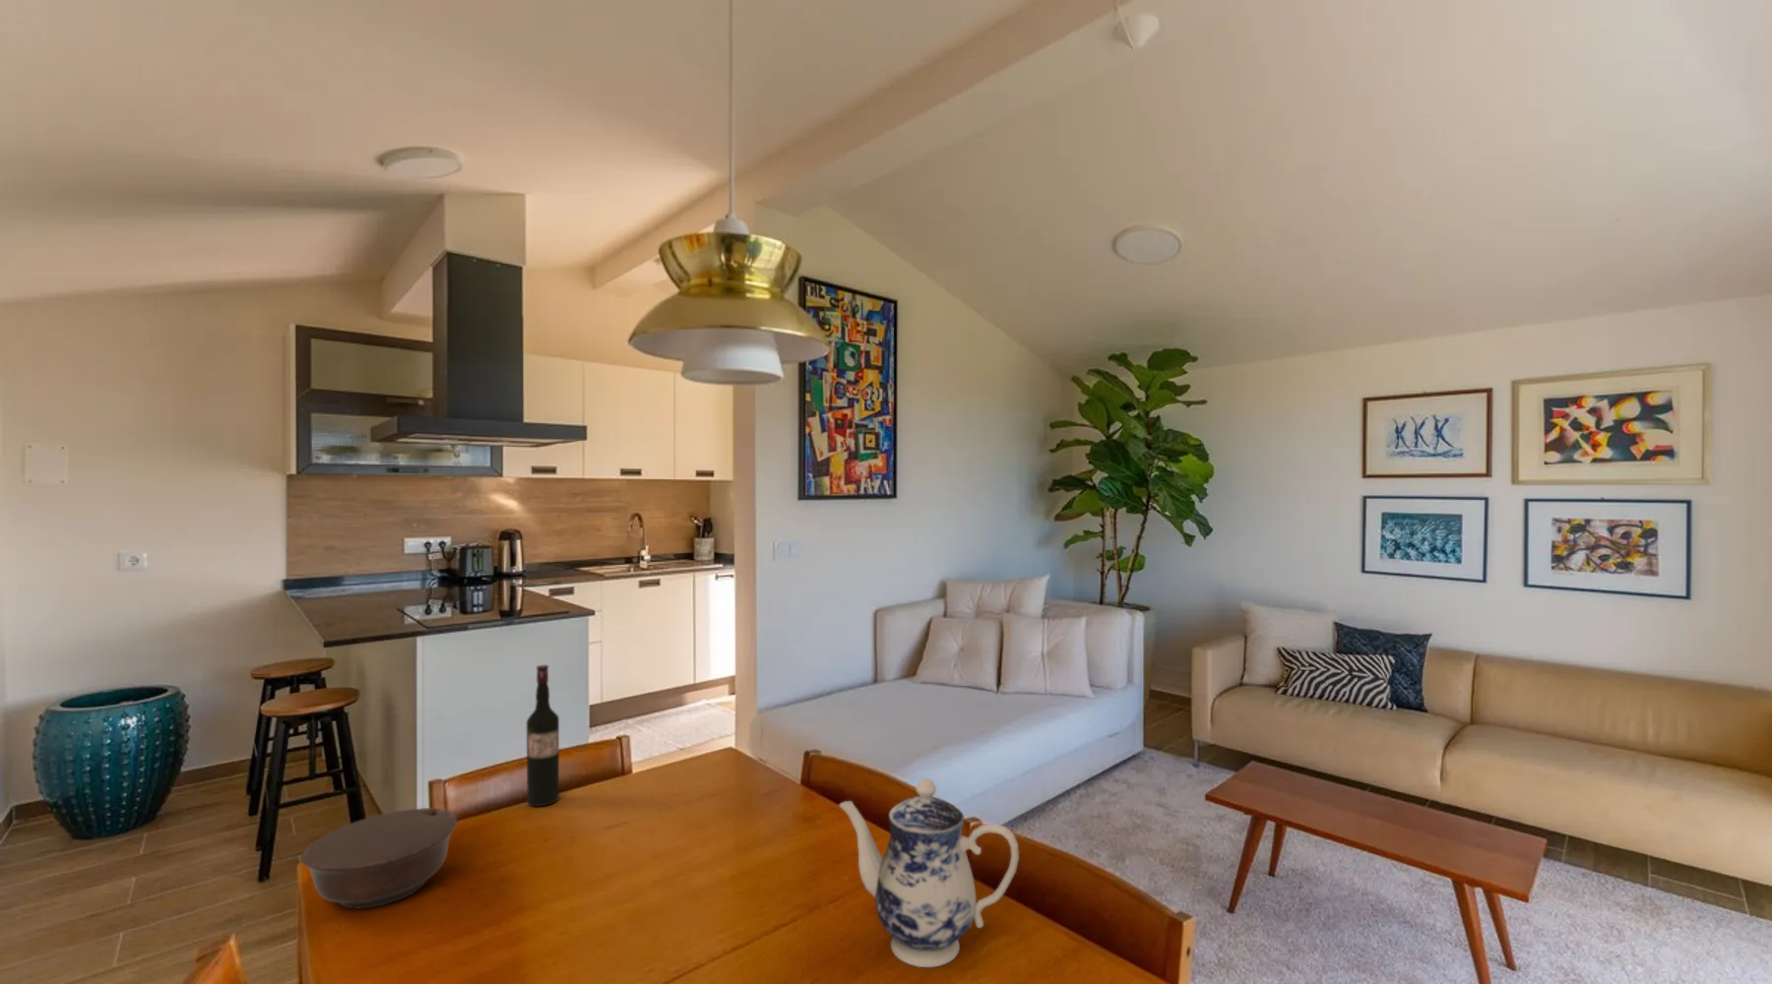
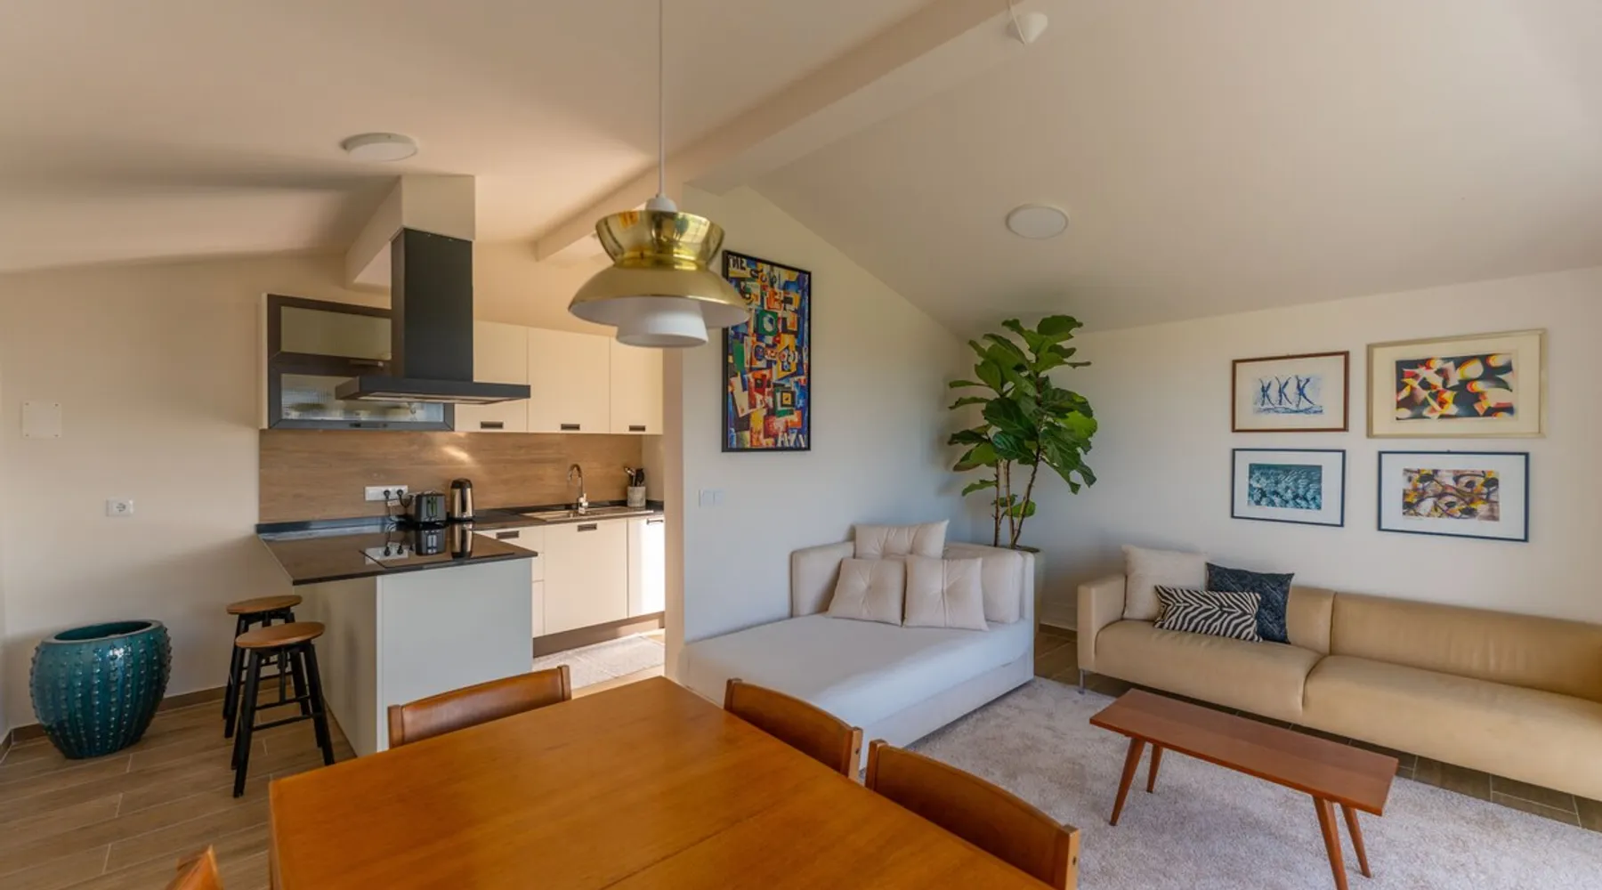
- teapot [838,777,1019,968]
- wine bottle [526,664,560,808]
- bowl [301,807,458,910]
